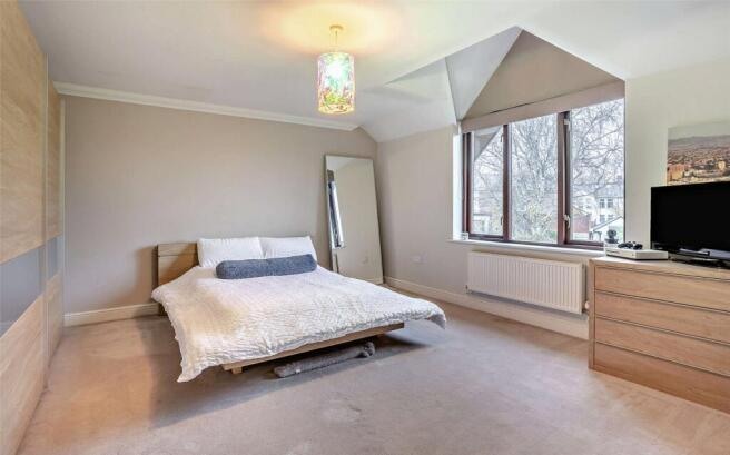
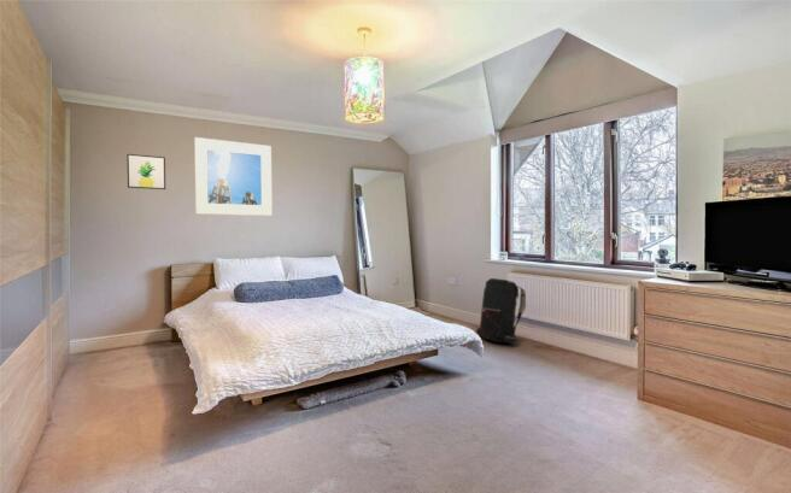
+ wall art [125,153,166,190]
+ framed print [193,136,274,217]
+ backpack [475,277,527,345]
